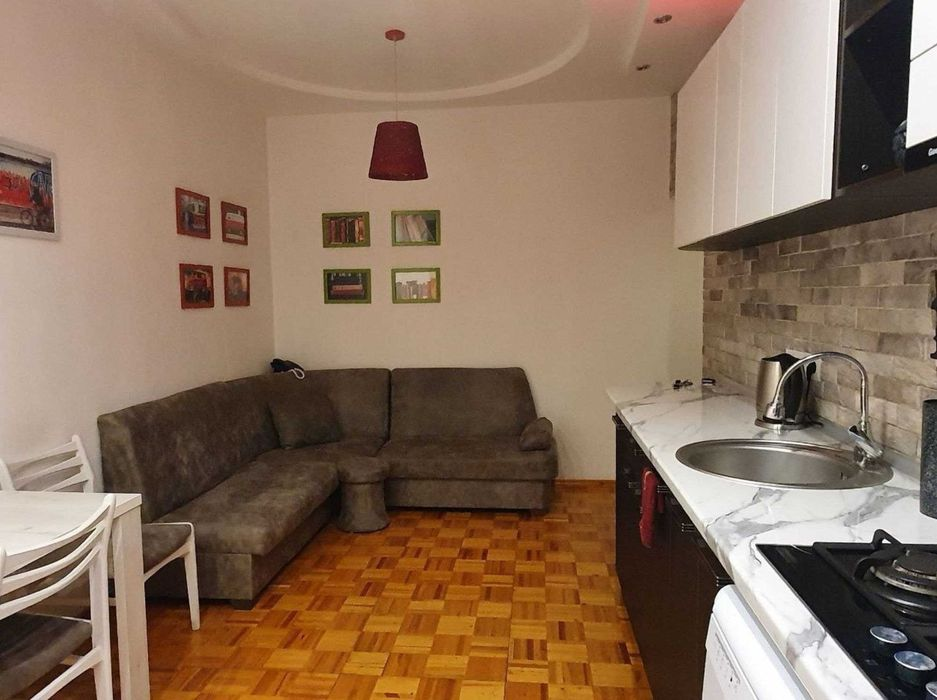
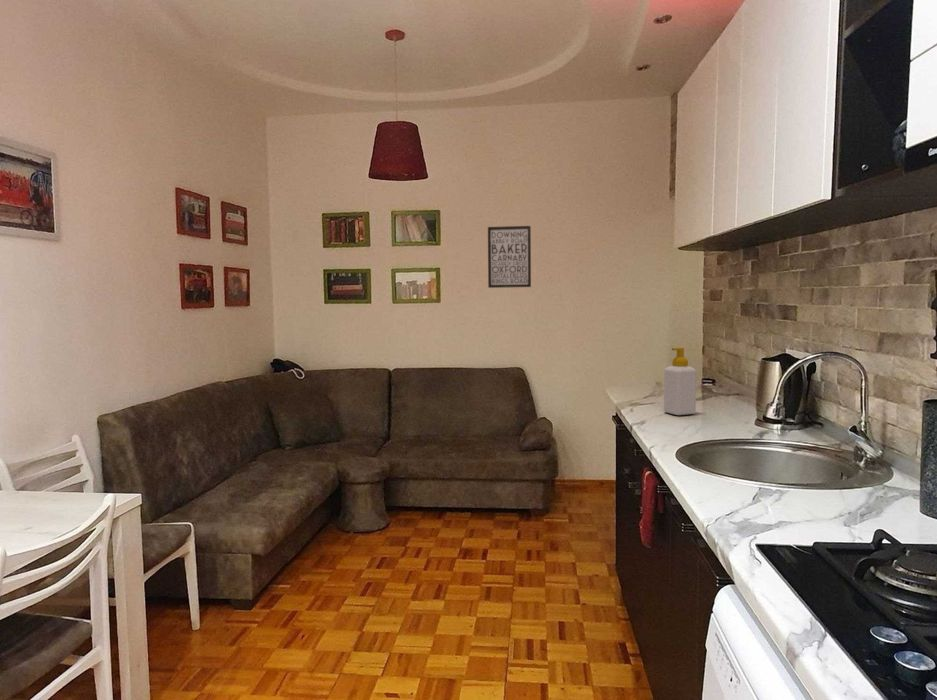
+ wall art [487,225,532,289]
+ soap bottle [663,347,697,416]
